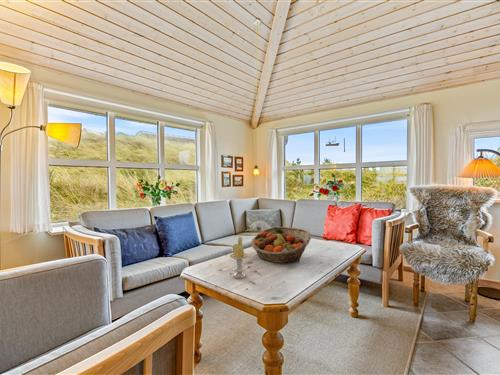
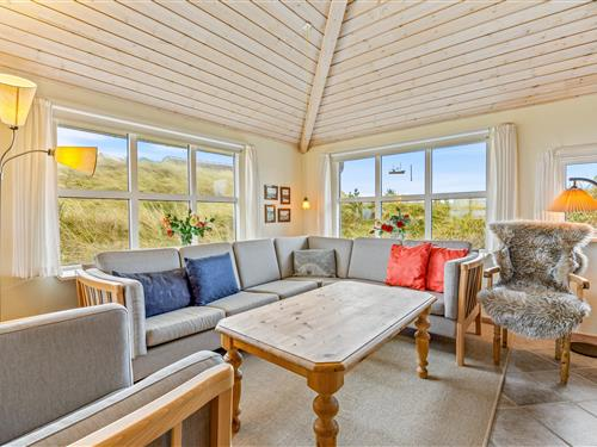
- fruit basket [250,226,312,264]
- candle [229,236,250,279]
